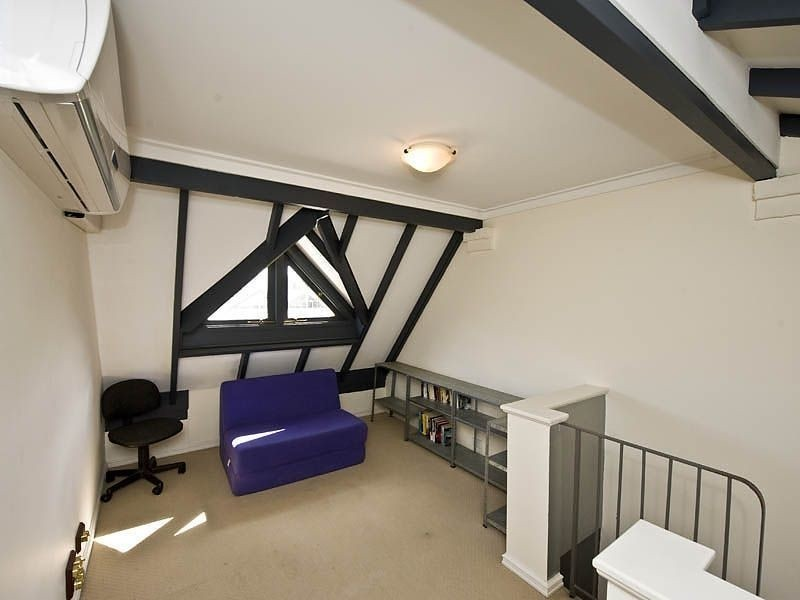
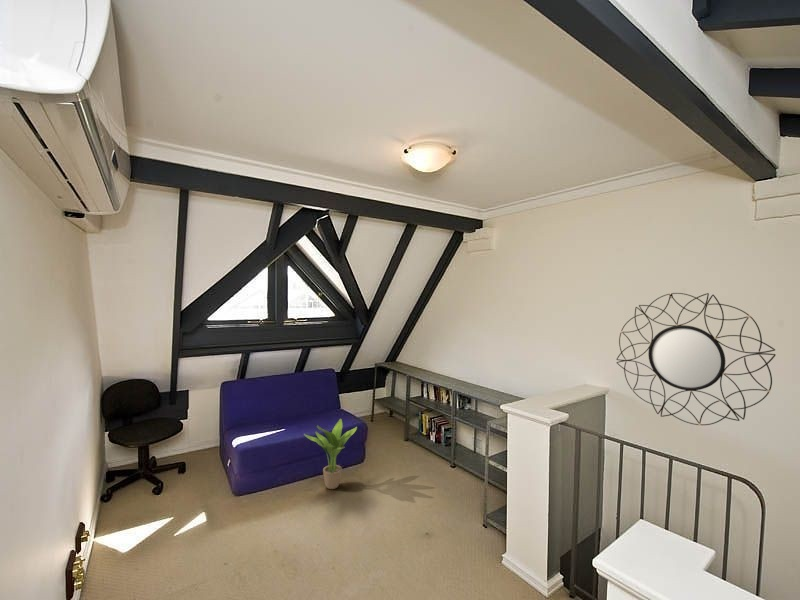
+ home mirror [616,292,777,426]
+ potted plant [303,418,358,490]
